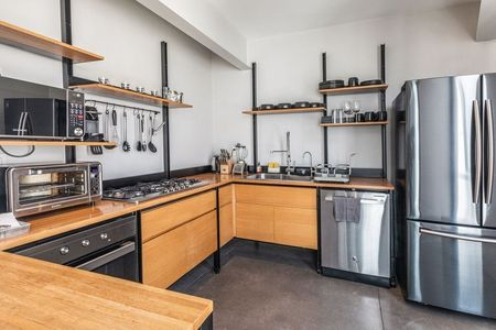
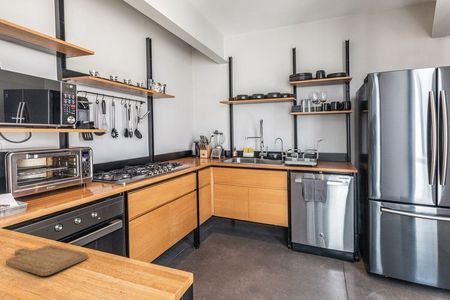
+ chopping board [5,244,89,277]
